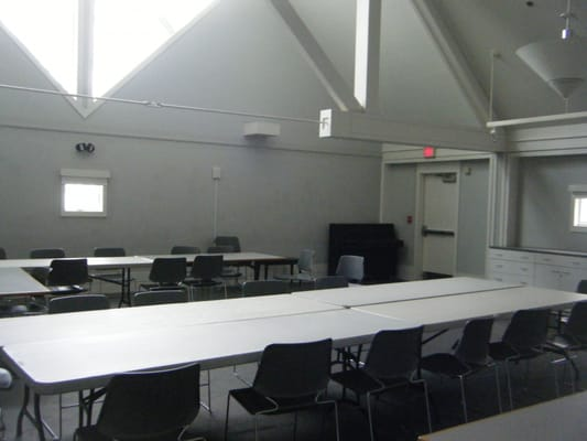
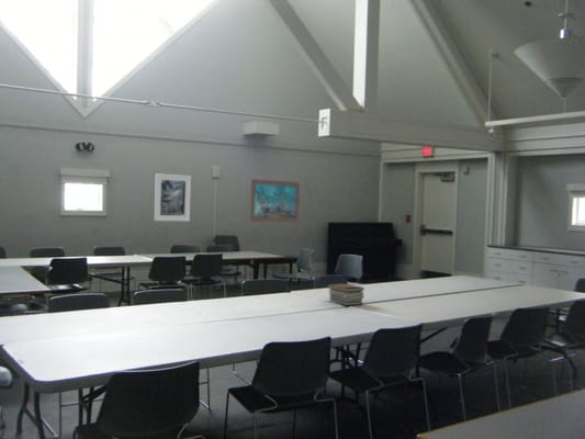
+ book stack [326,282,364,306]
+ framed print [154,172,192,223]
+ wall art [249,178,301,223]
